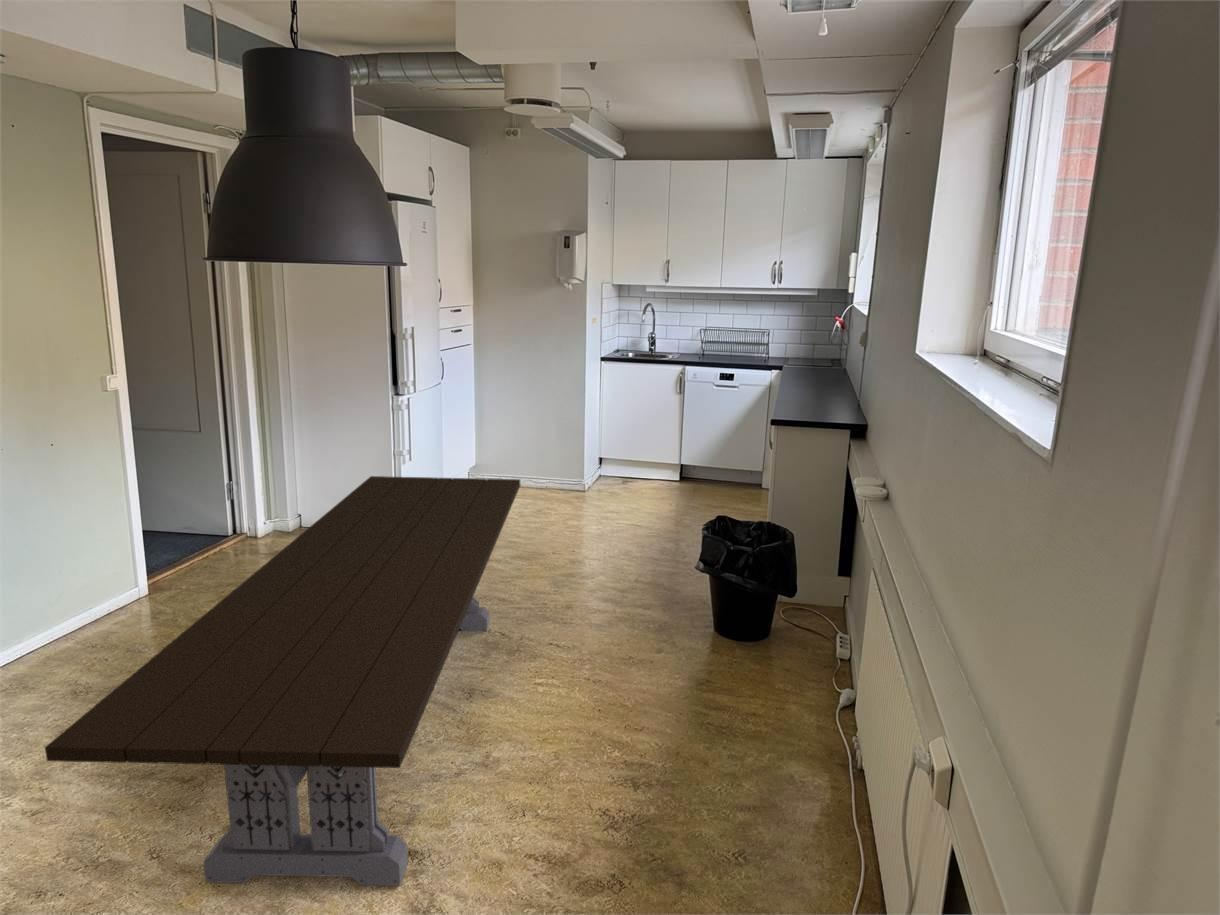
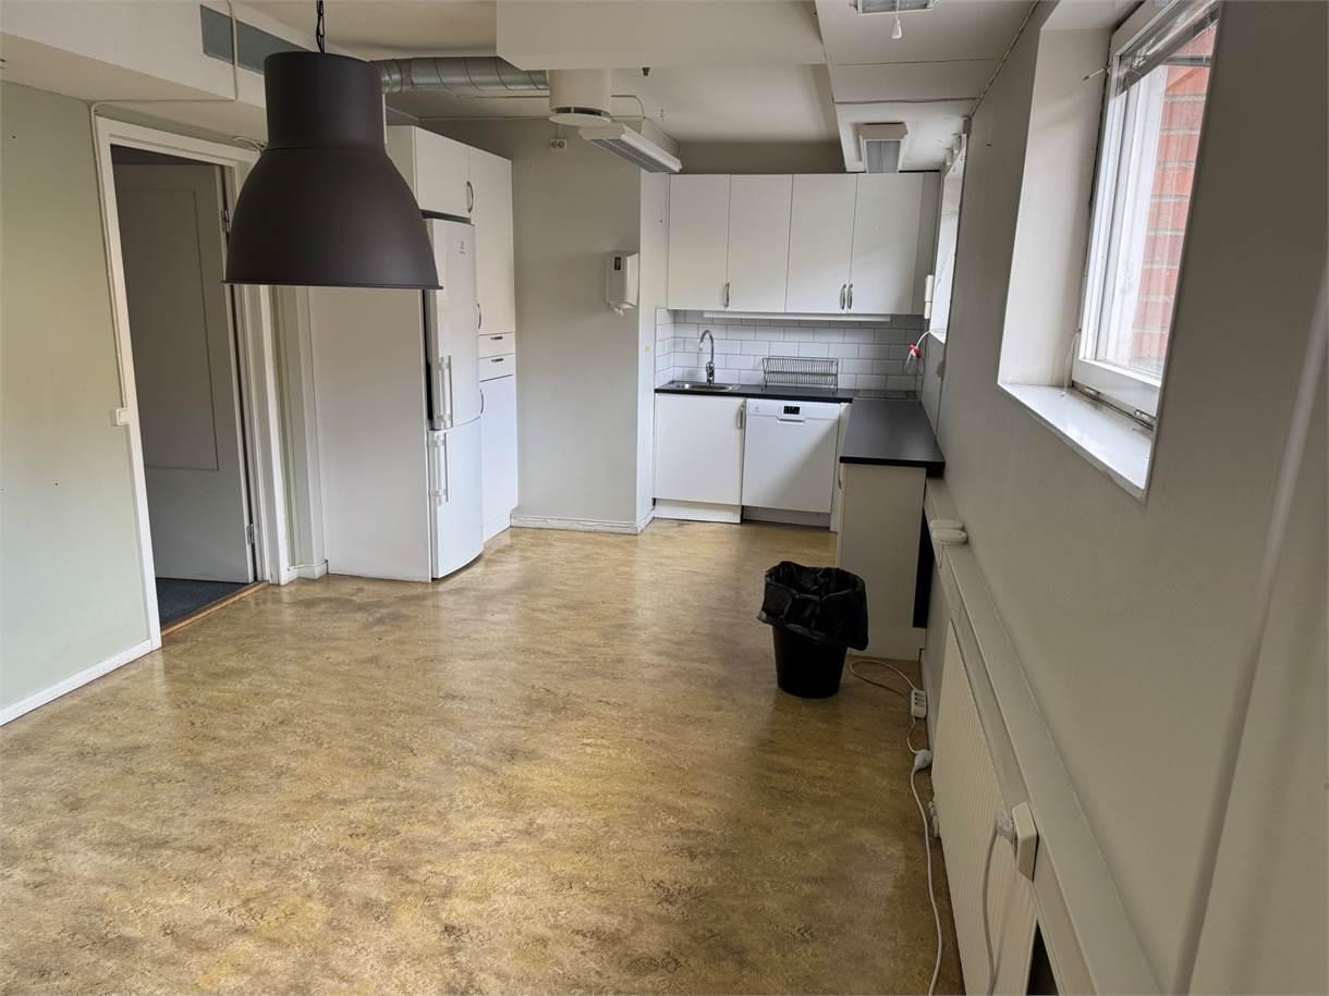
- dining table [44,475,521,887]
